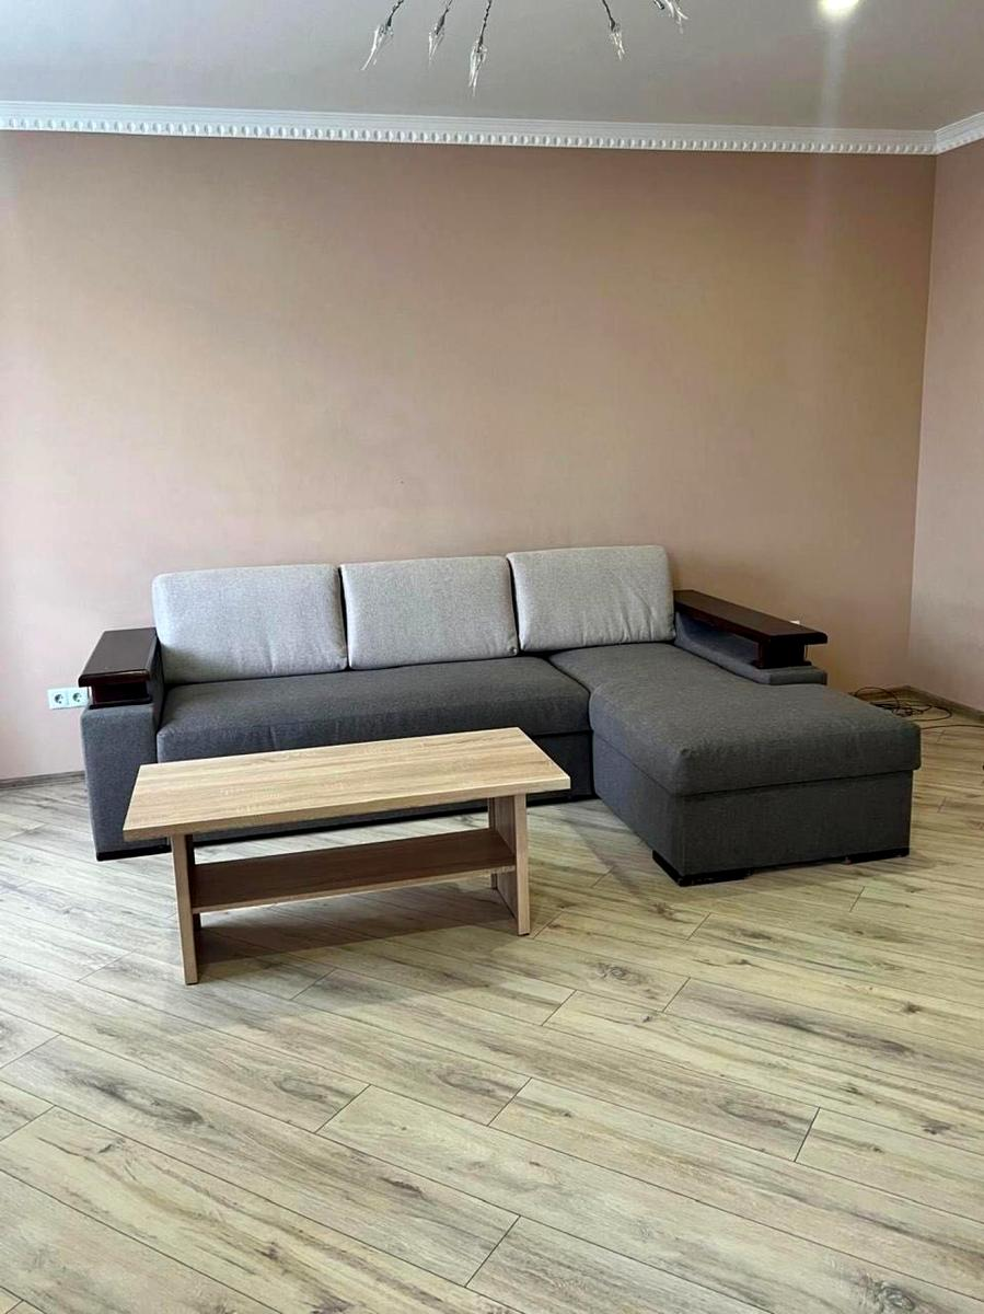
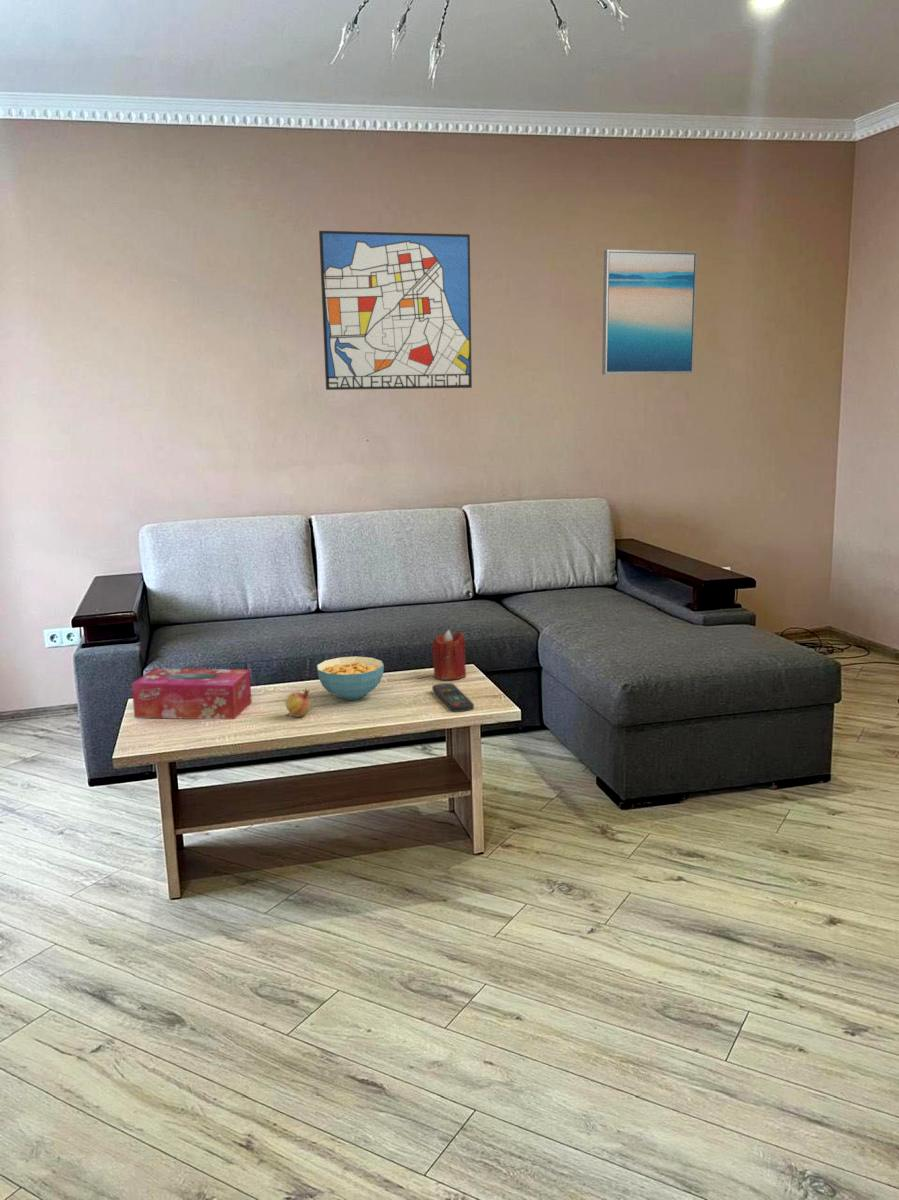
+ remote control [431,682,475,713]
+ wall art [318,230,473,391]
+ fruit [284,688,313,718]
+ tissue box [131,668,253,720]
+ candle [430,629,467,681]
+ wall art [601,249,698,375]
+ cereal bowl [316,655,385,701]
